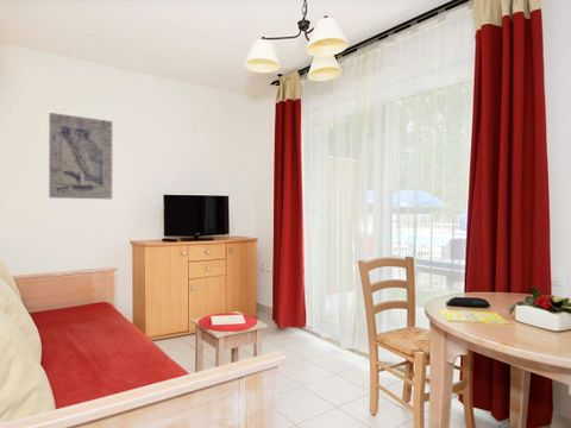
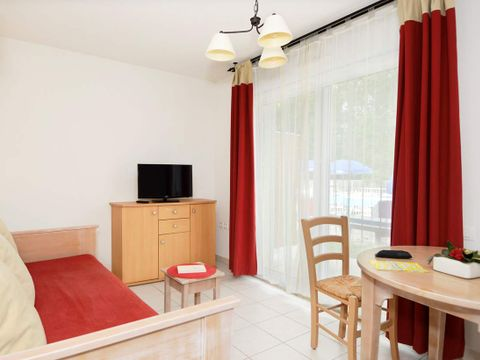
- wall art [48,112,113,201]
